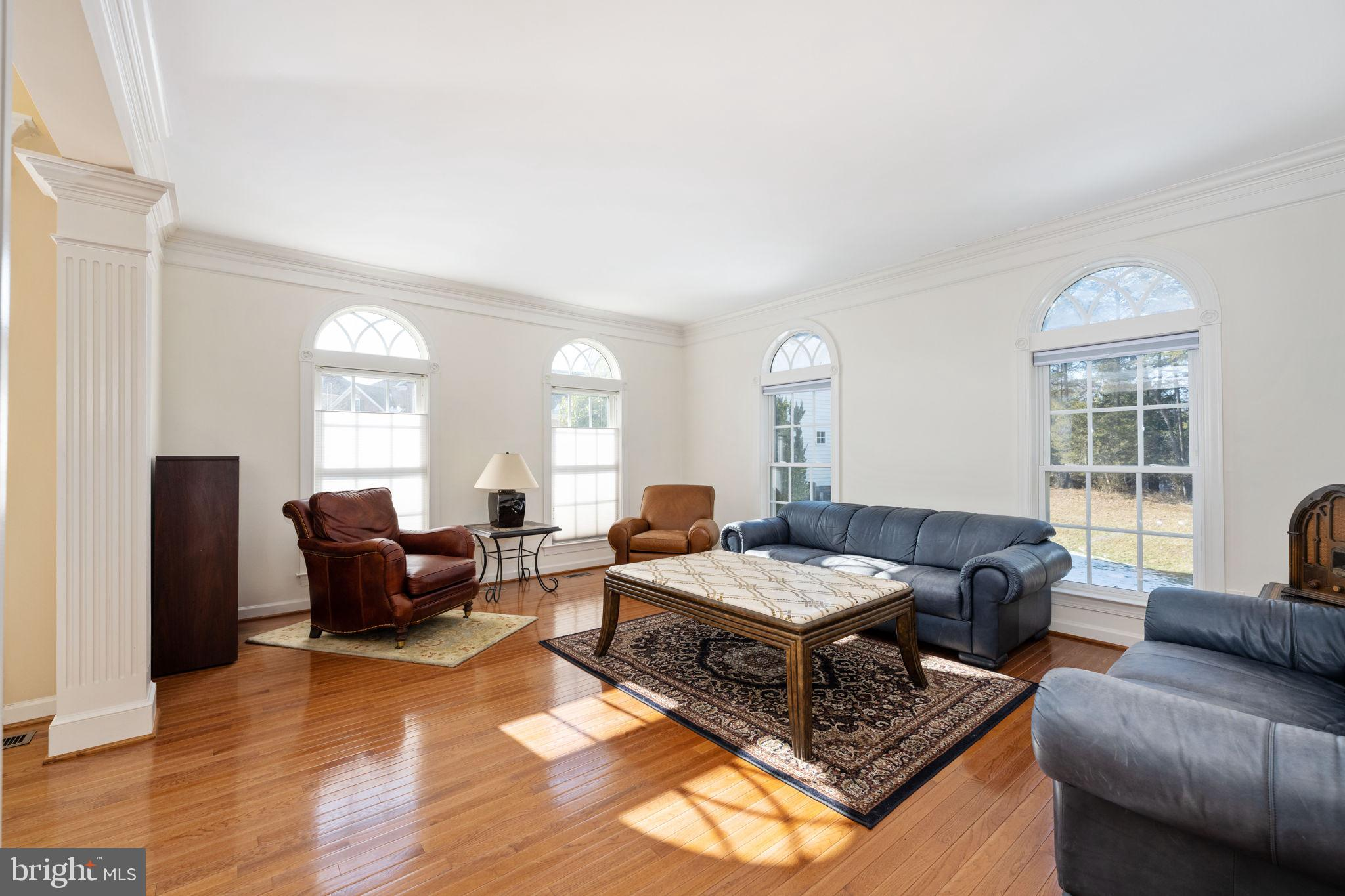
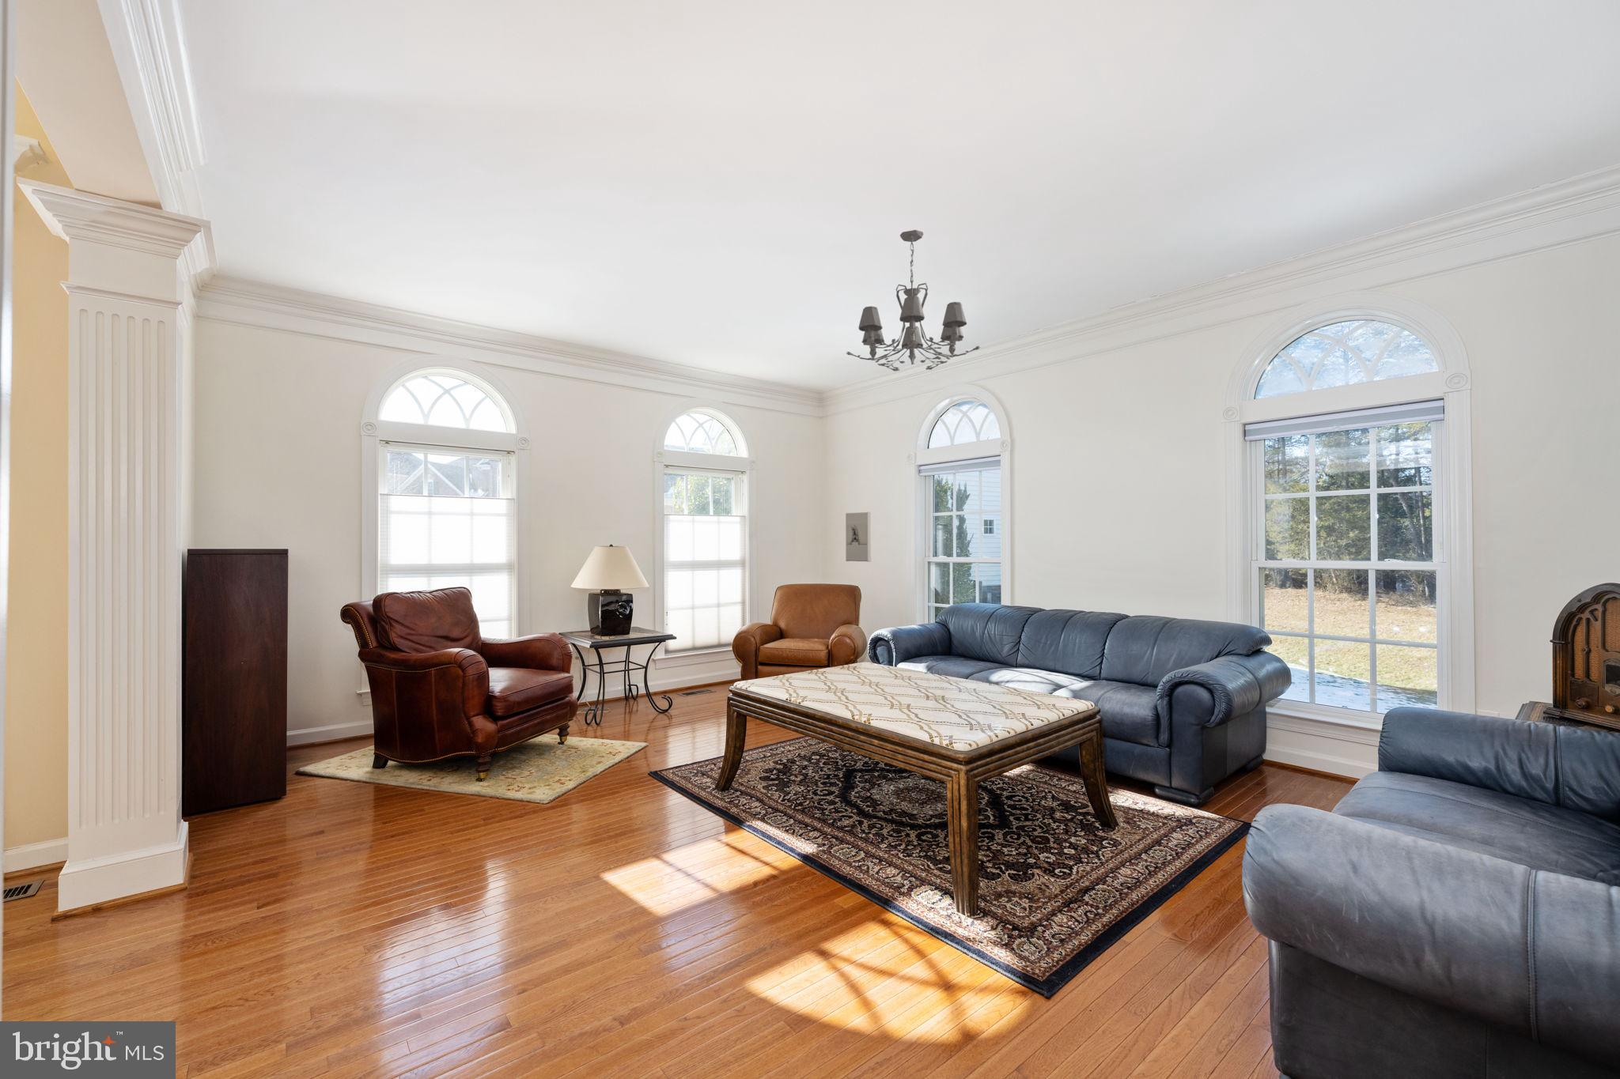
+ wall sculpture [844,512,872,562]
+ chandelier [846,229,980,372]
